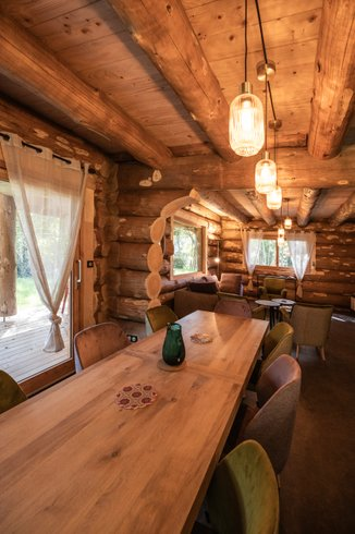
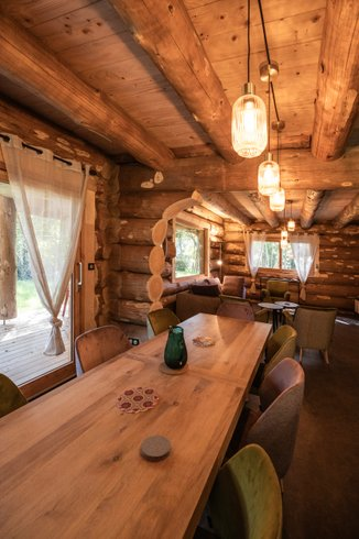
+ coaster [140,435,172,462]
